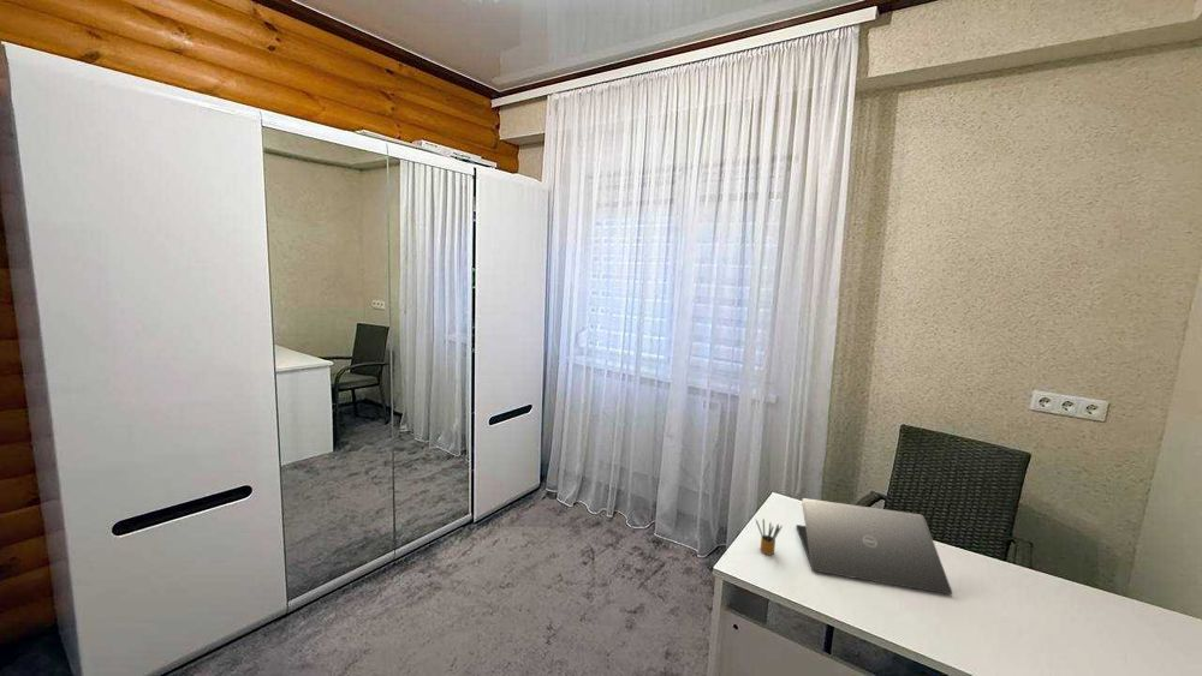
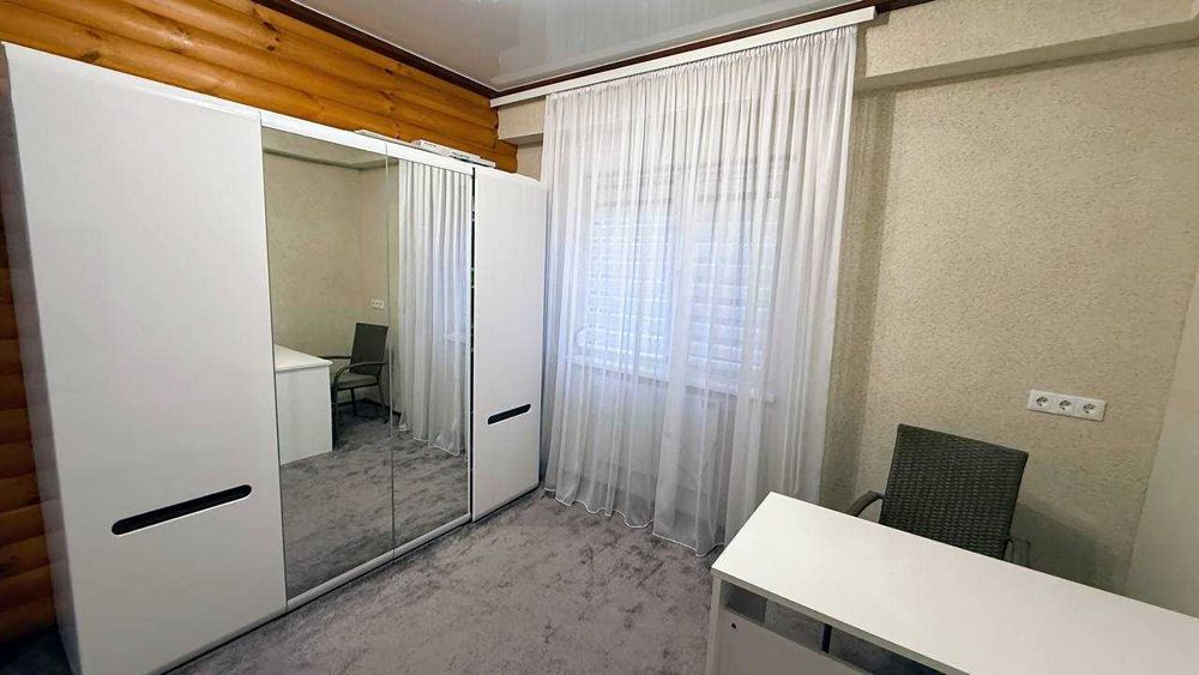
- laptop [796,497,954,596]
- pencil box [755,518,784,556]
